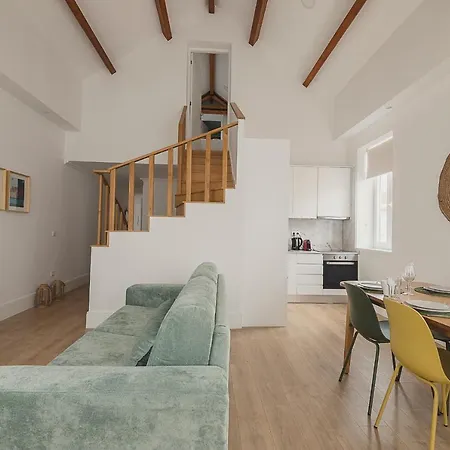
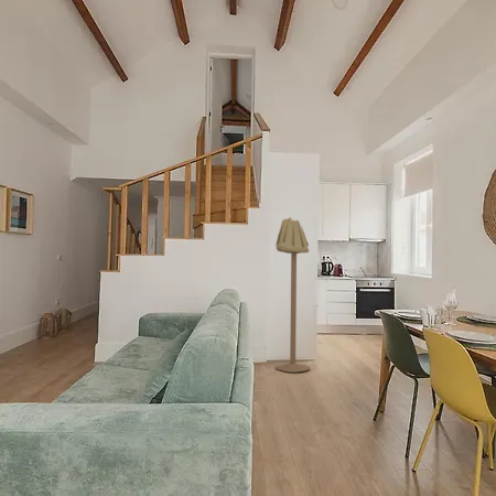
+ floor lamp [274,216,311,374]
